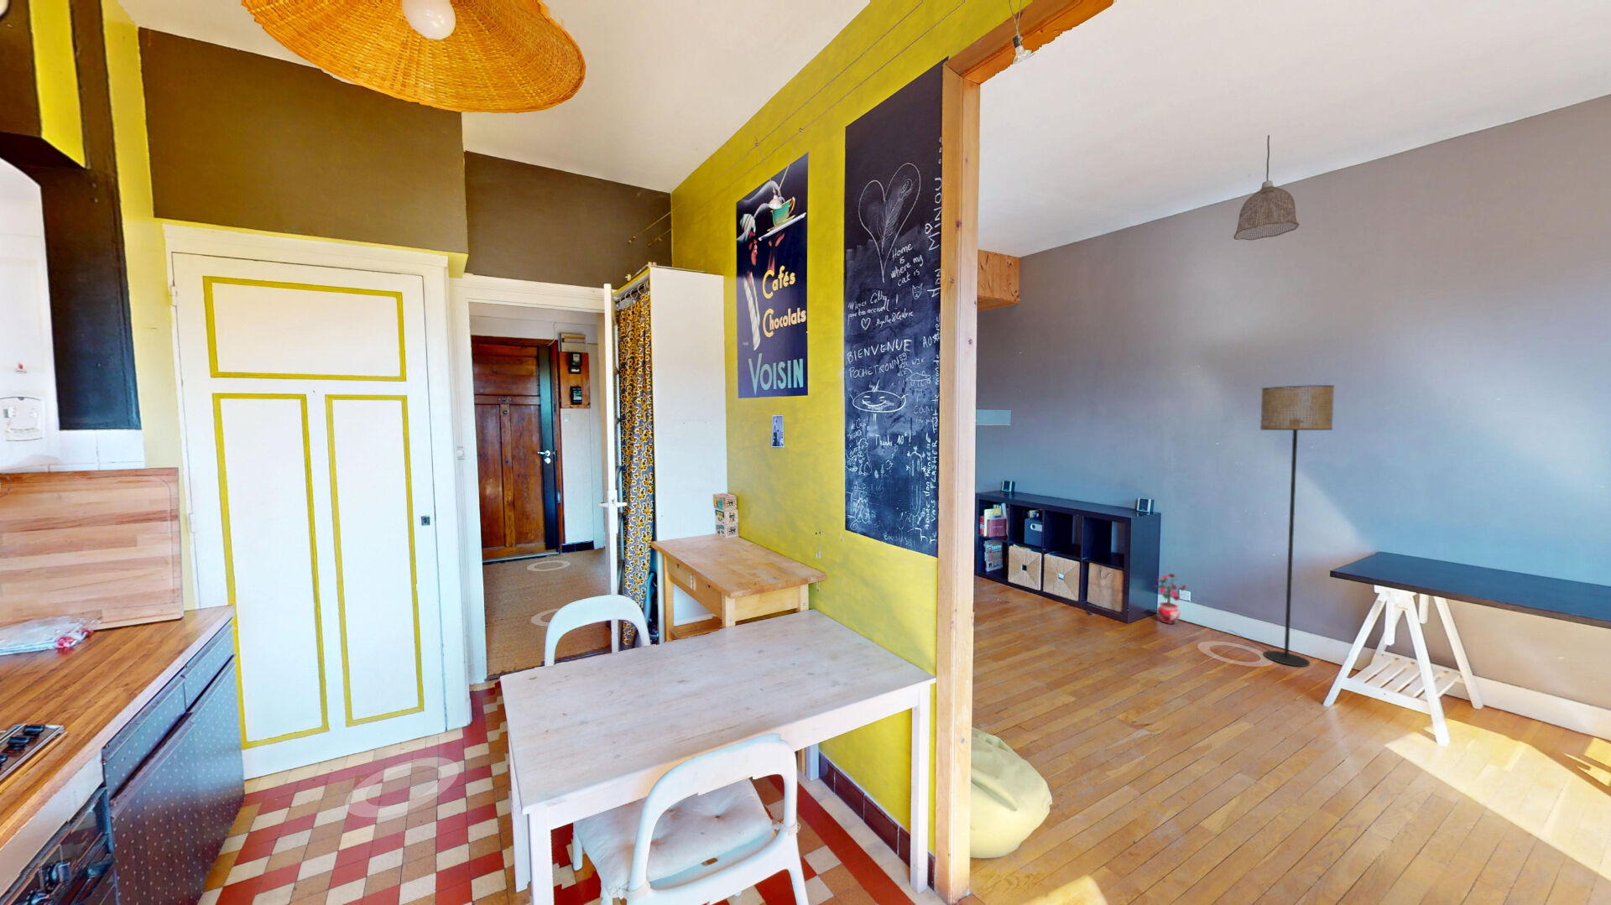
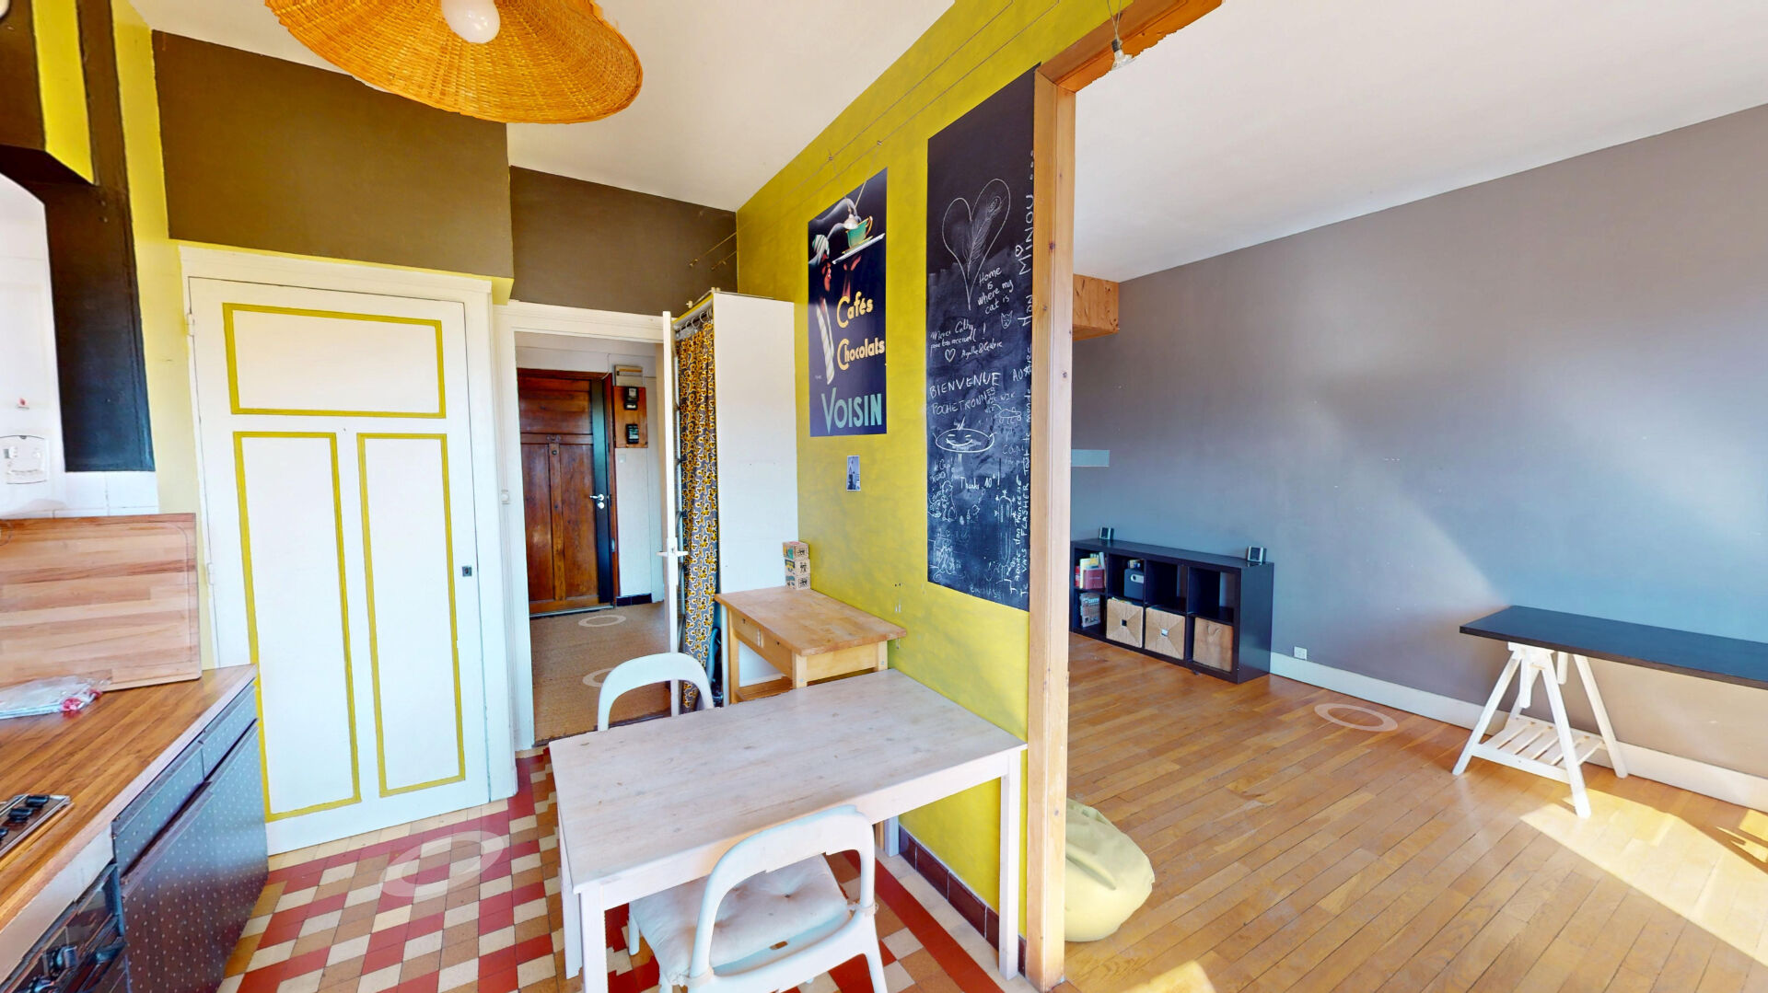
- potted plant [1152,572,1188,625]
- floor lamp [1259,384,1335,667]
- pendant lamp [1233,134,1300,241]
